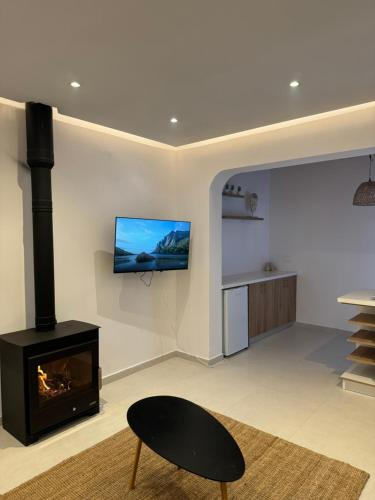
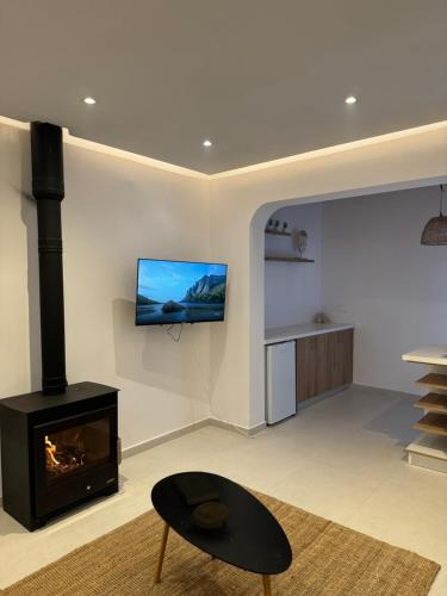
+ book [170,471,221,507]
+ decorative bowl [185,501,234,536]
